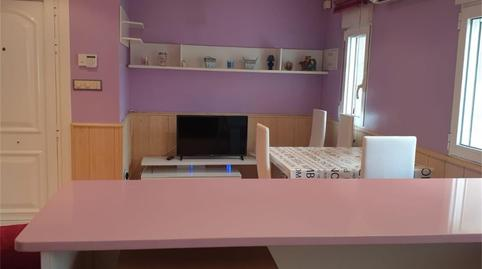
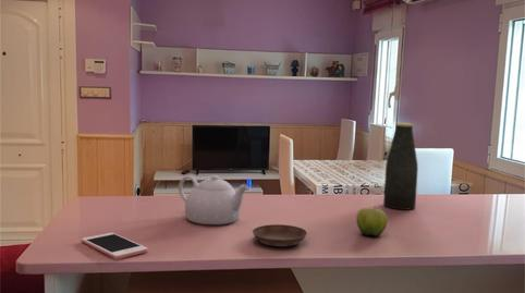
+ teapot [178,174,251,225]
+ saucer [252,223,308,247]
+ fruit [355,206,389,237]
+ bottle [382,122,419,211]
+ cell phone [81,232,149,260]
